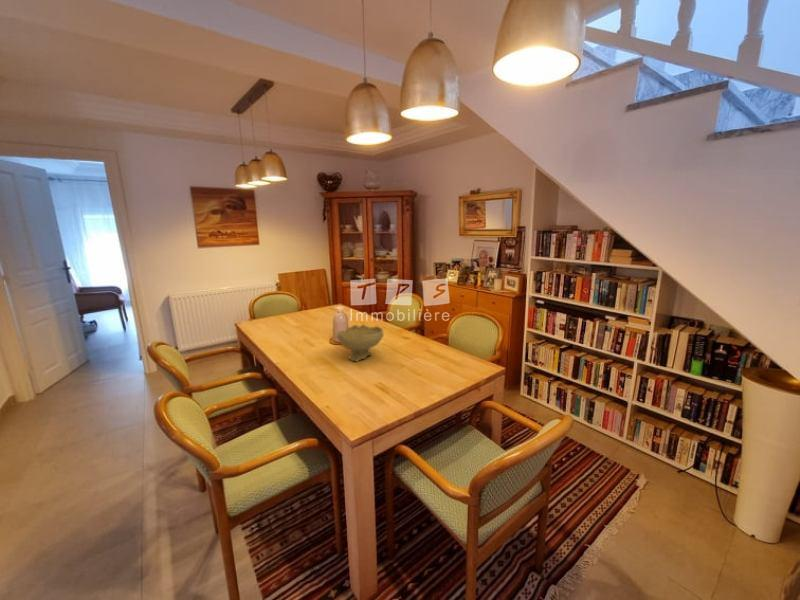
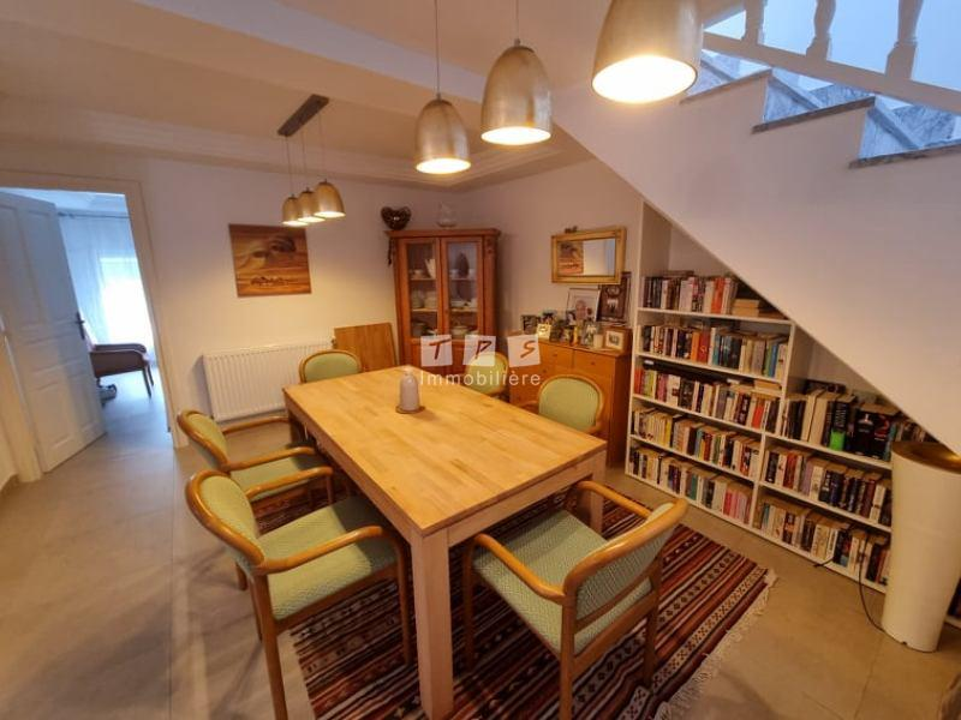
- bowl [336,324,384,362]
